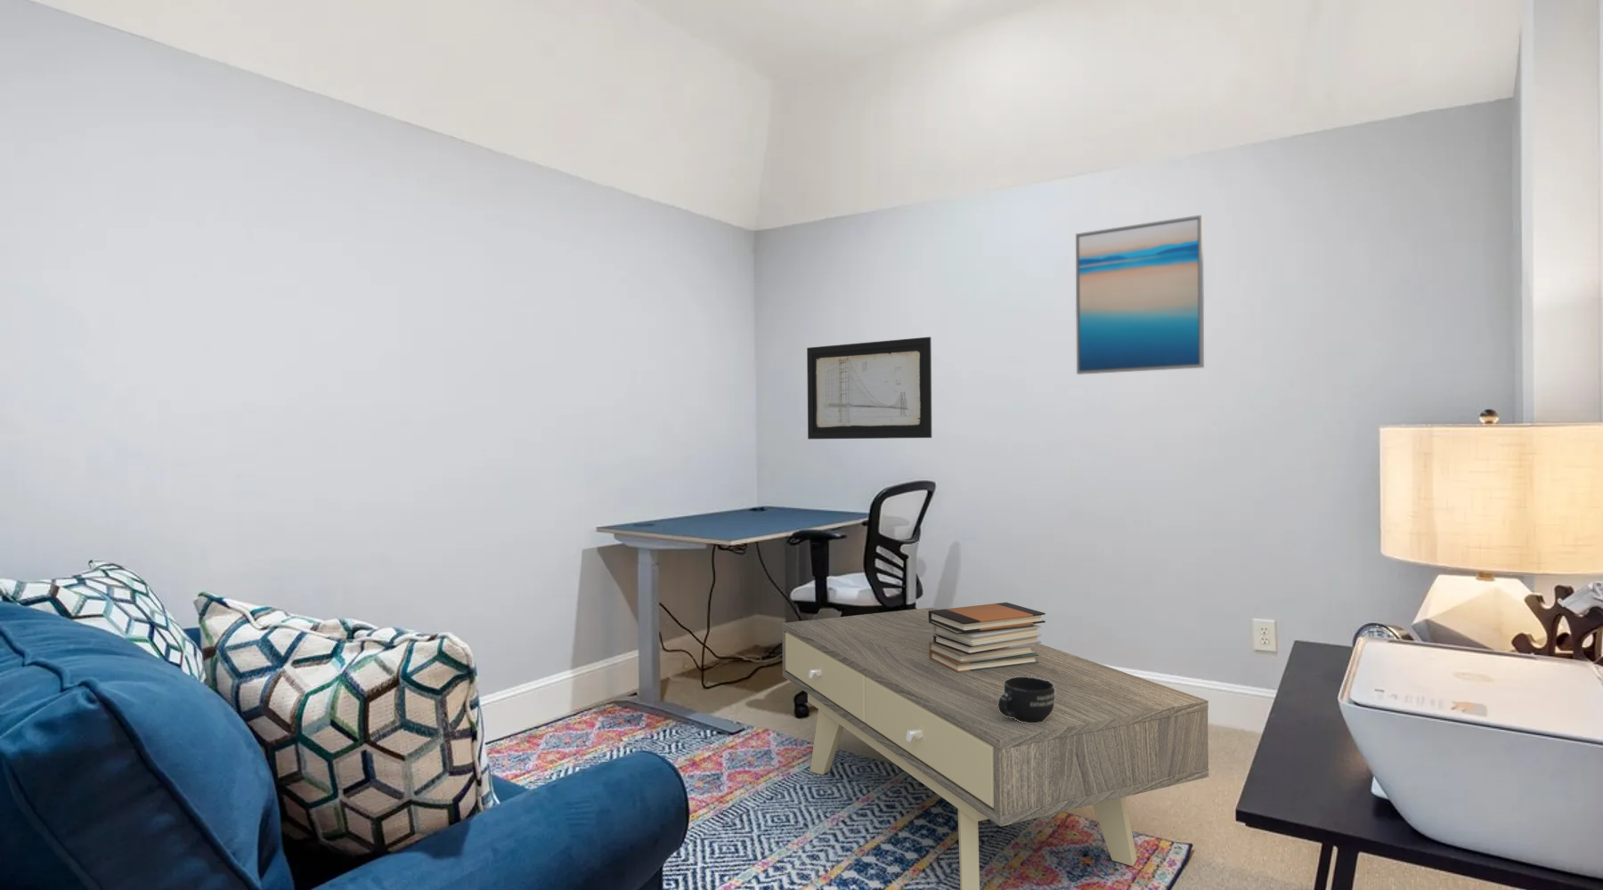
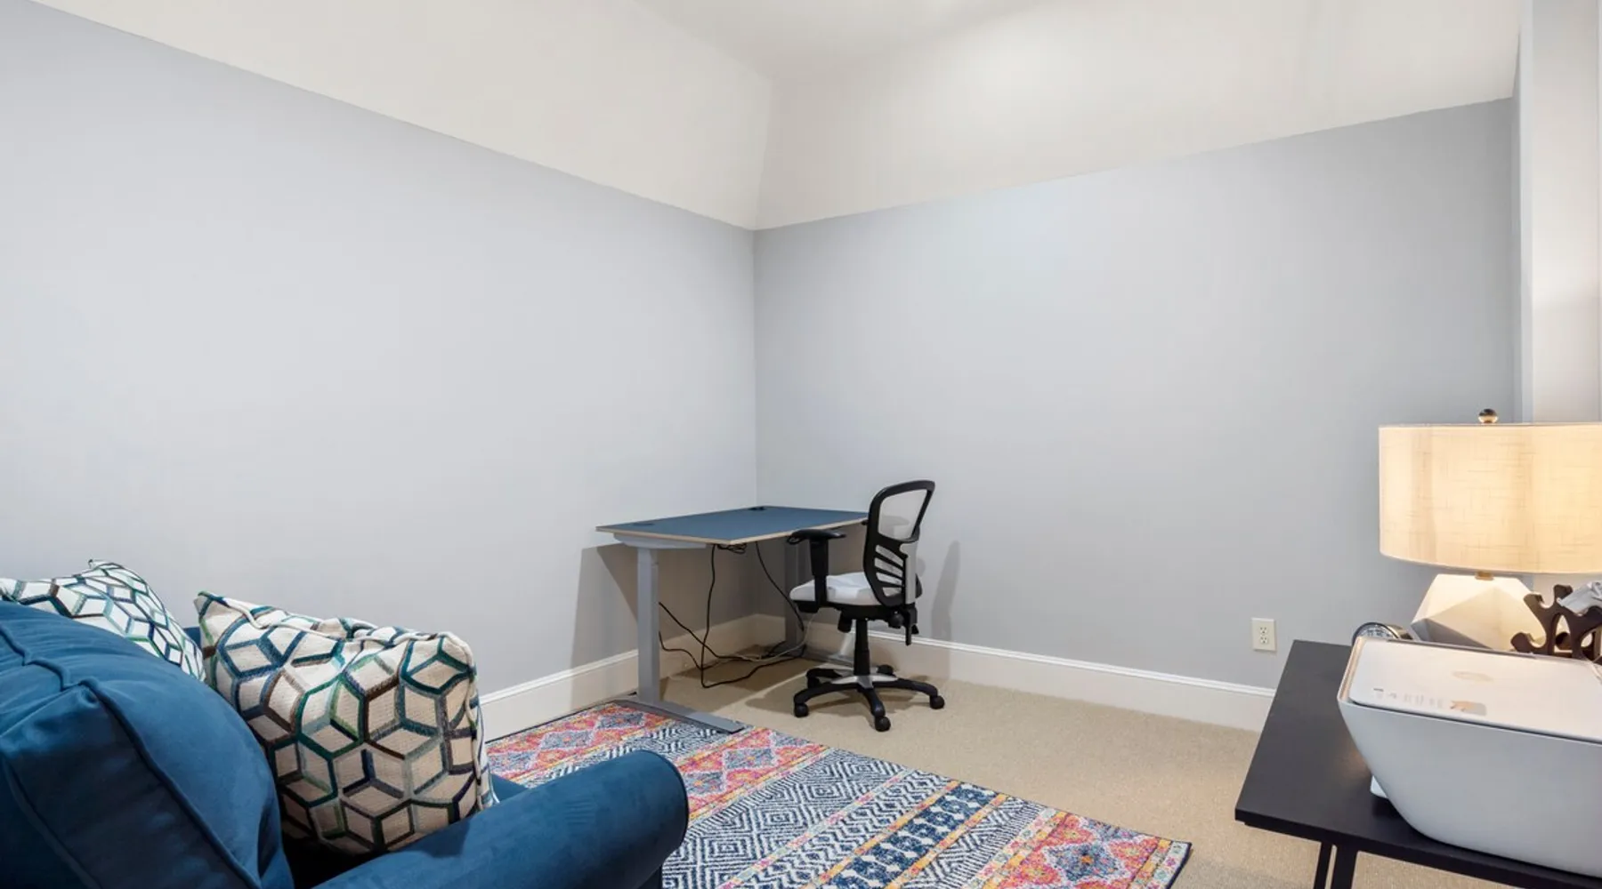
- wall art [806,336,932,440]
- coffee table [781,607,1209,890]
- wall art [1075,214,1205,376]
- mug [998,676,1055,723]
- book stack [929,602,1046,673]
